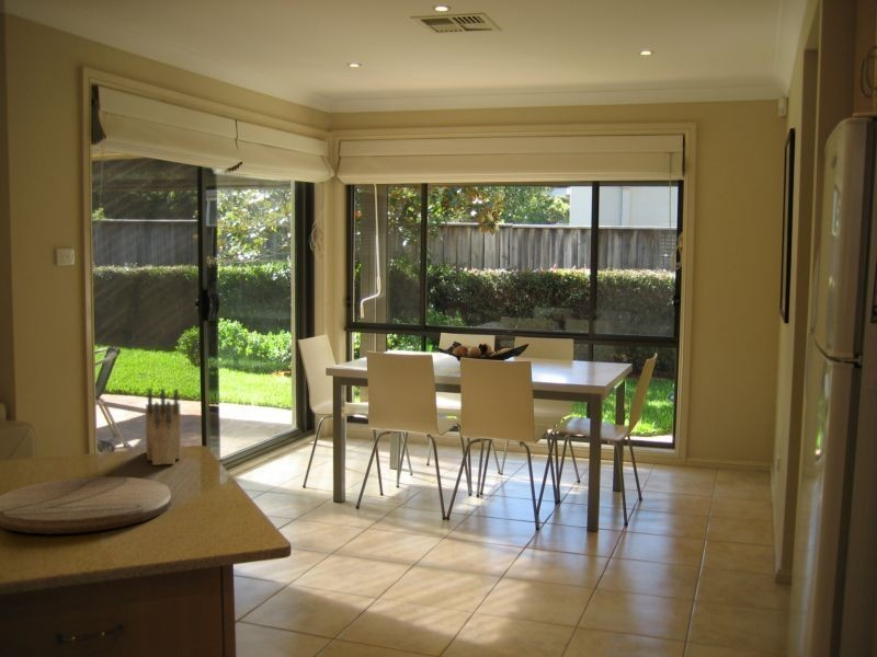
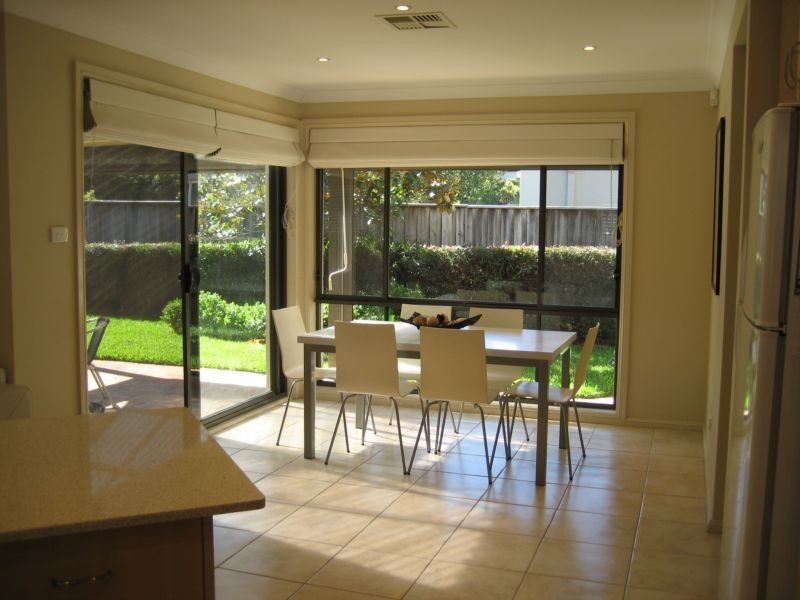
- cutting board [0,475,172,535]
- knife block [145,388,182,466]
